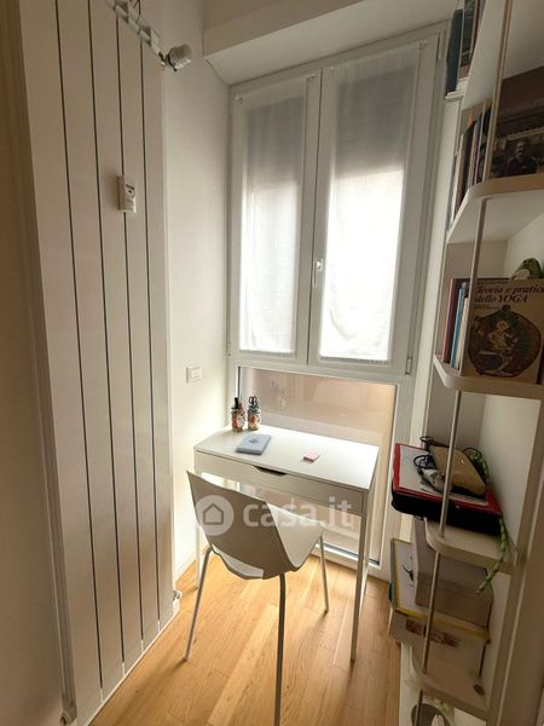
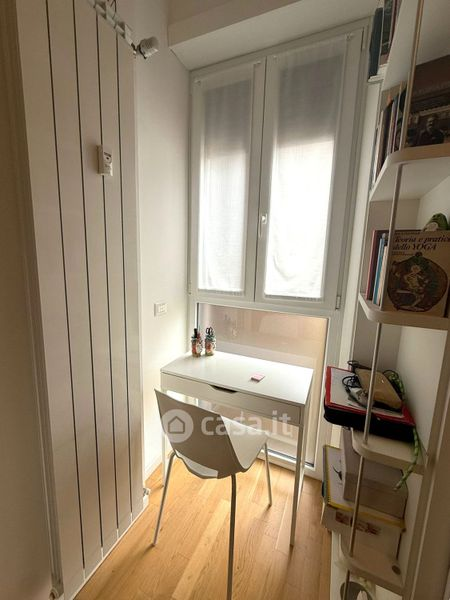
- notepad [236,432,272,455]
